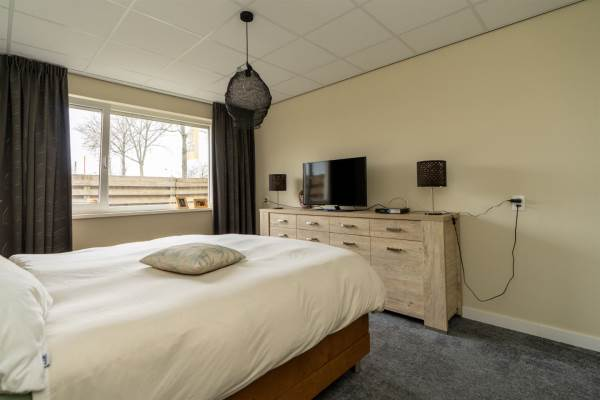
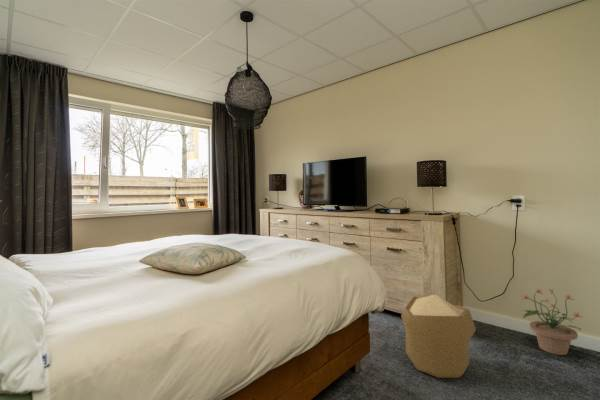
+ potted plant [522,287,582,356]
+ pouf [400,293,477,379]
